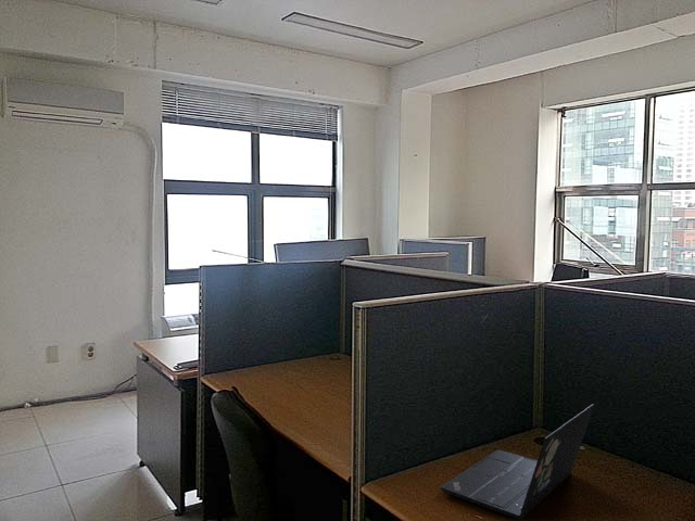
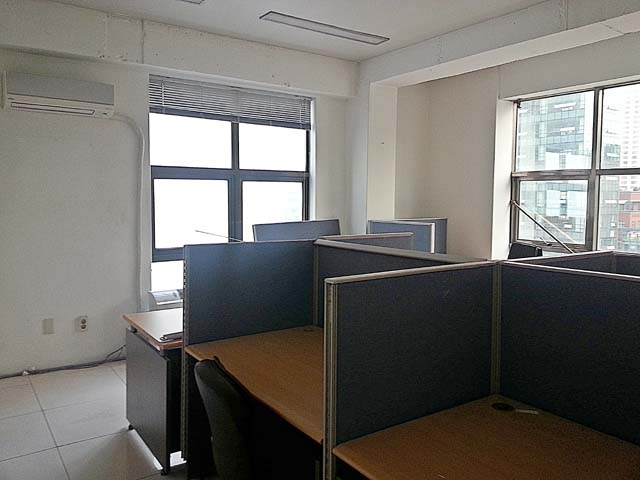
- laptop [439,403,596,521]
